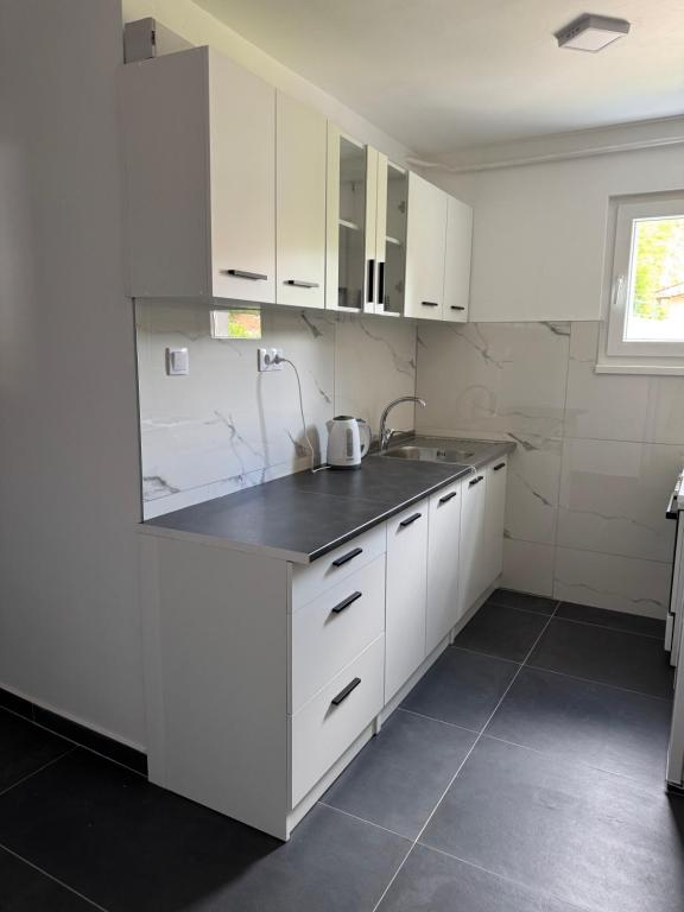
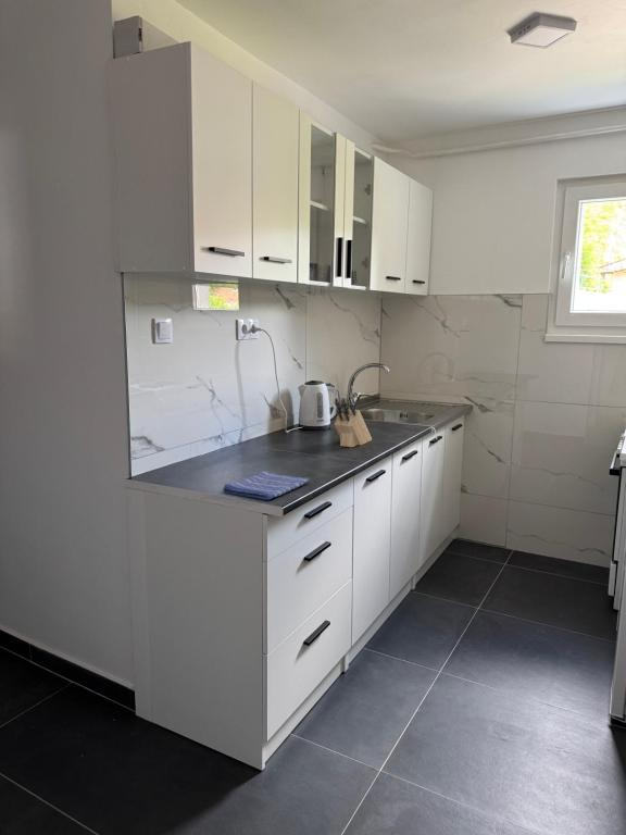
+ dish towel [222,470,311,501]
+ knife block [334,397,373,448]
